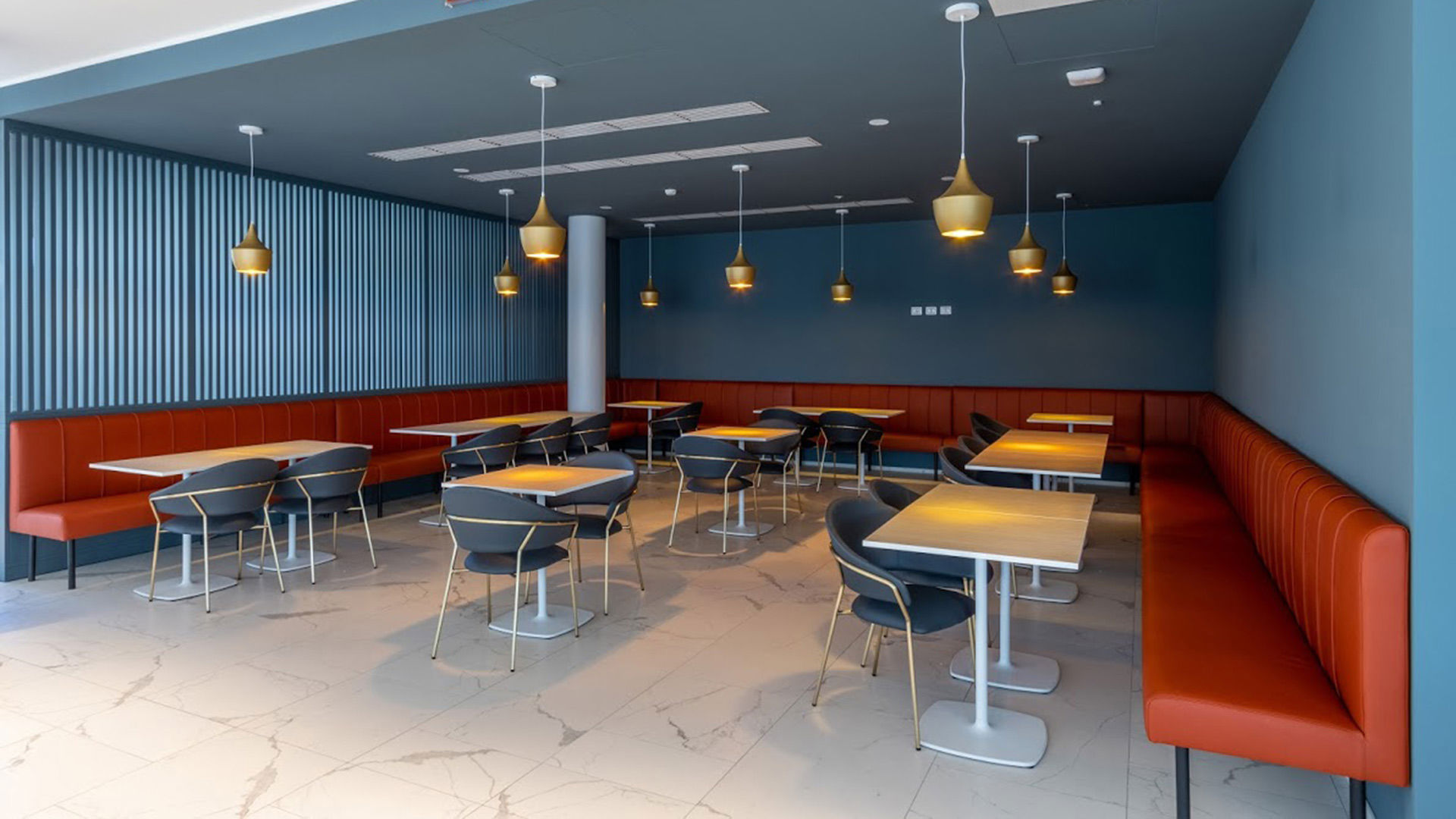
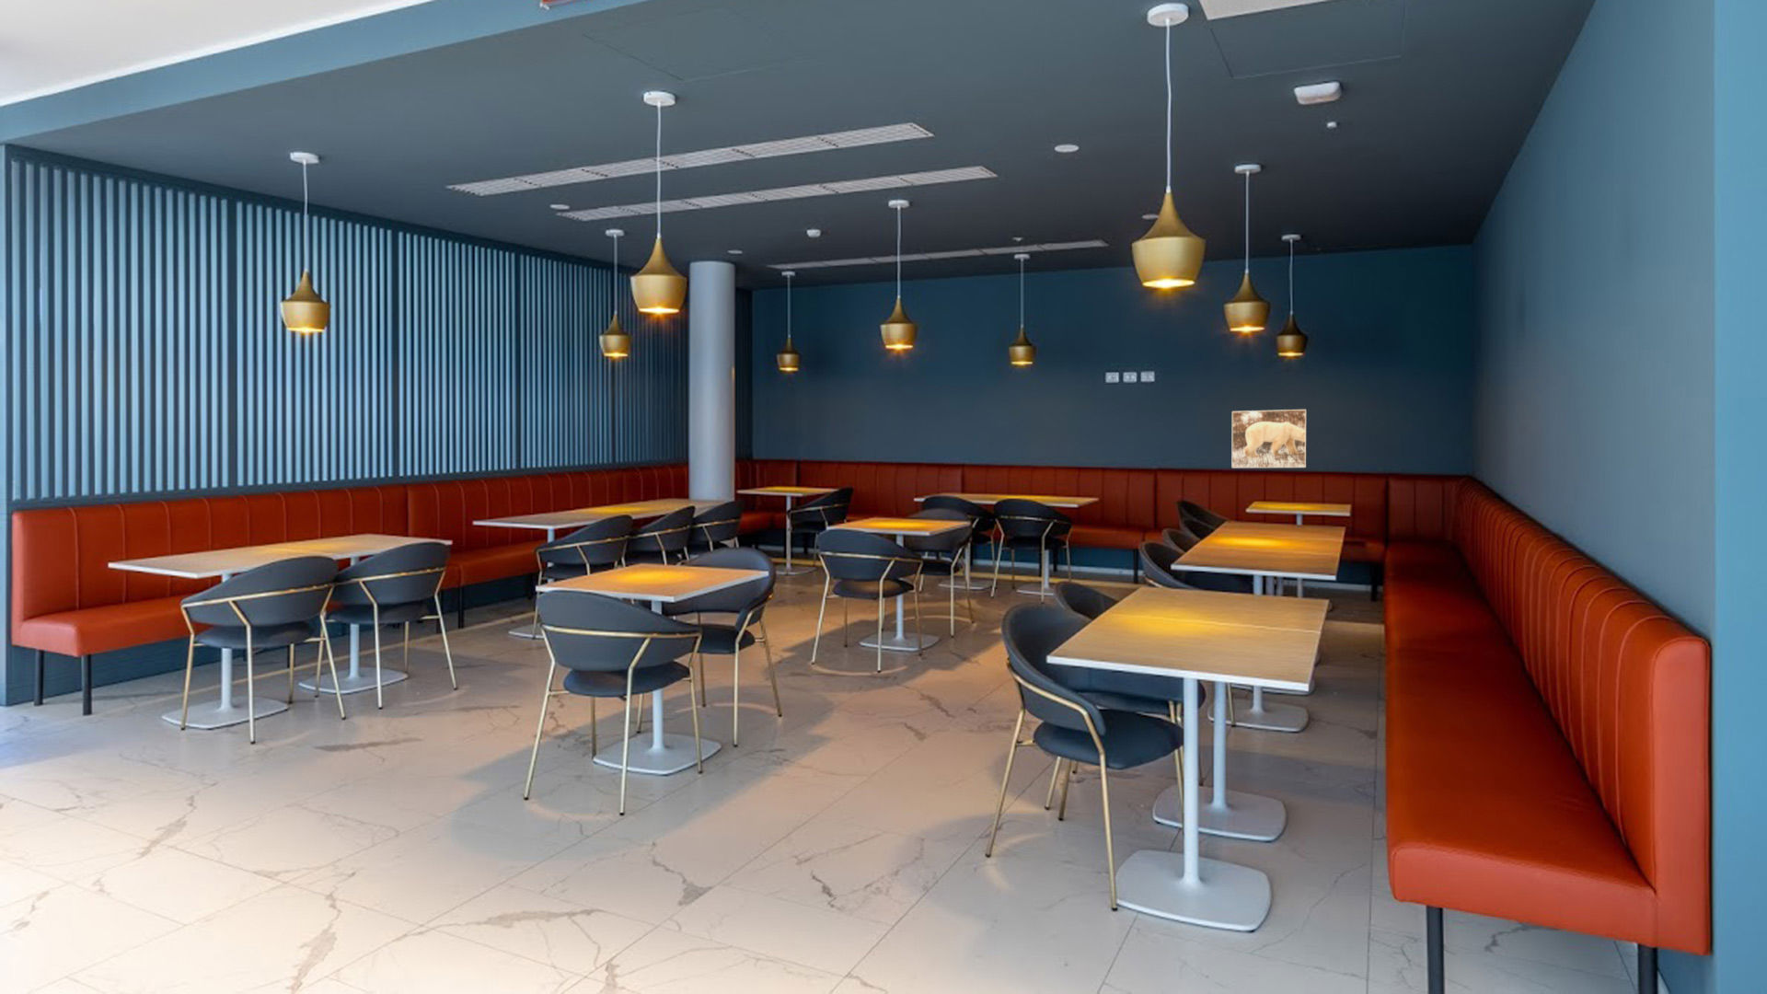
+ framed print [1232,409,1307,468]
